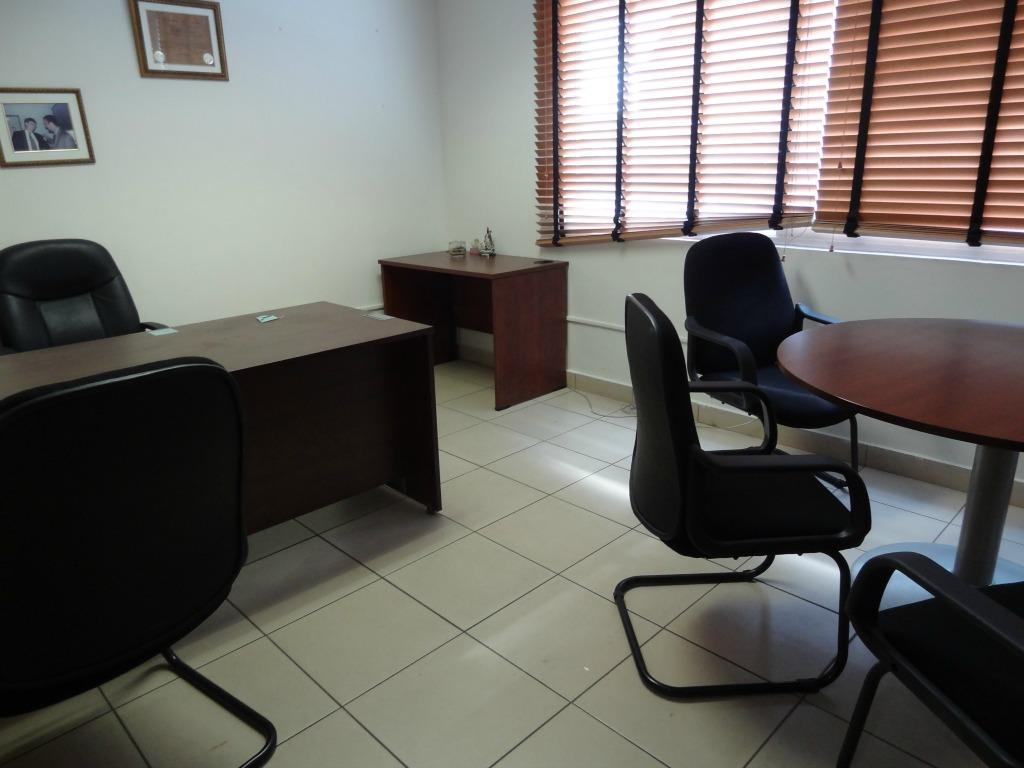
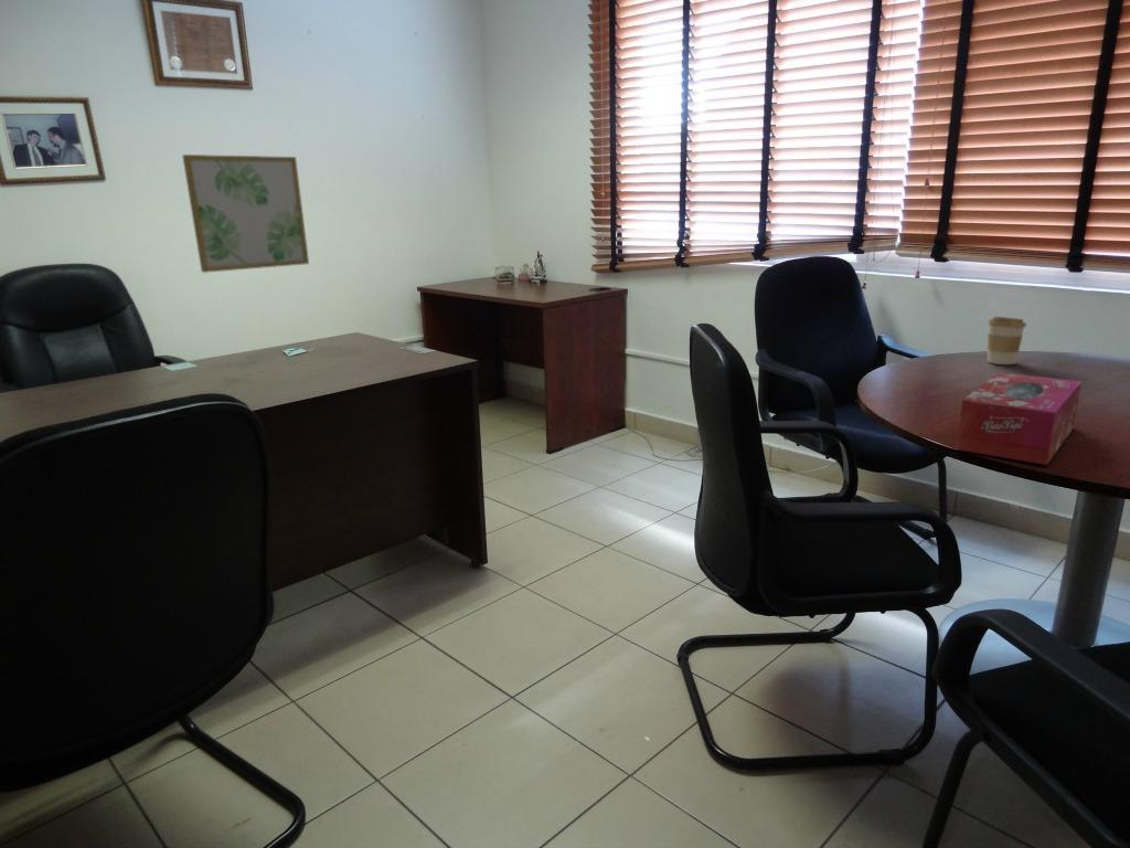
+ wall art [181,153,310,274]
+ tissue box [956,371,1083,466]
+ coffee cup [987,316,1027,365]
